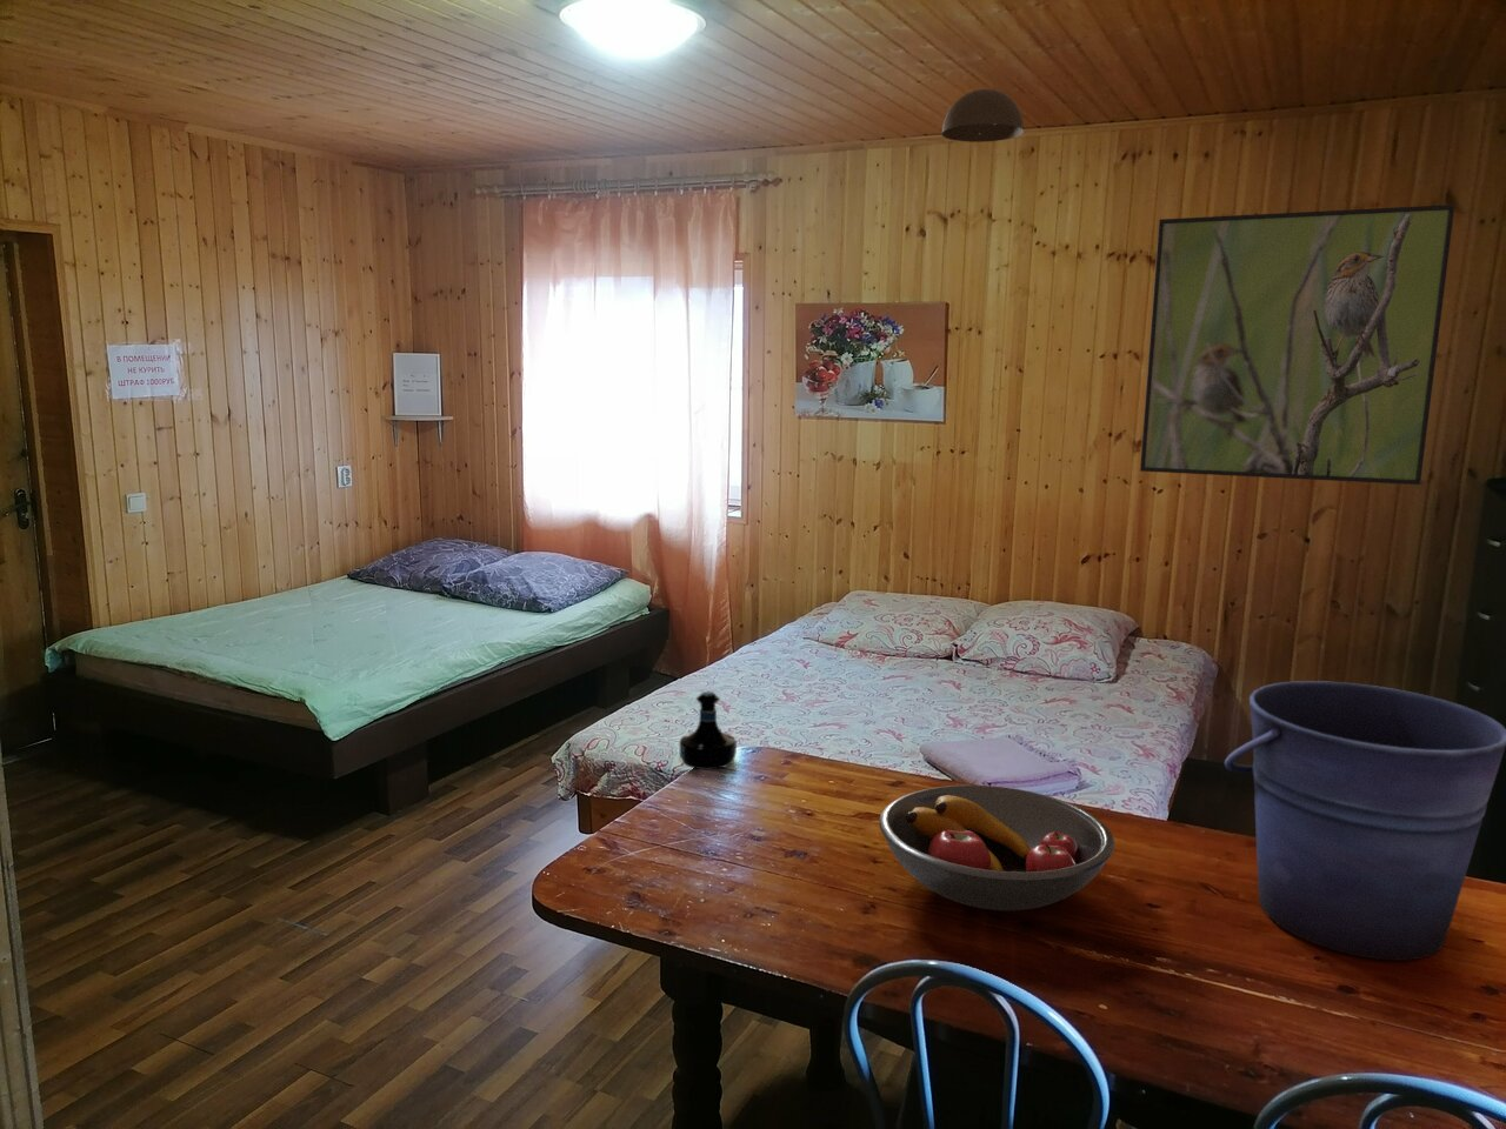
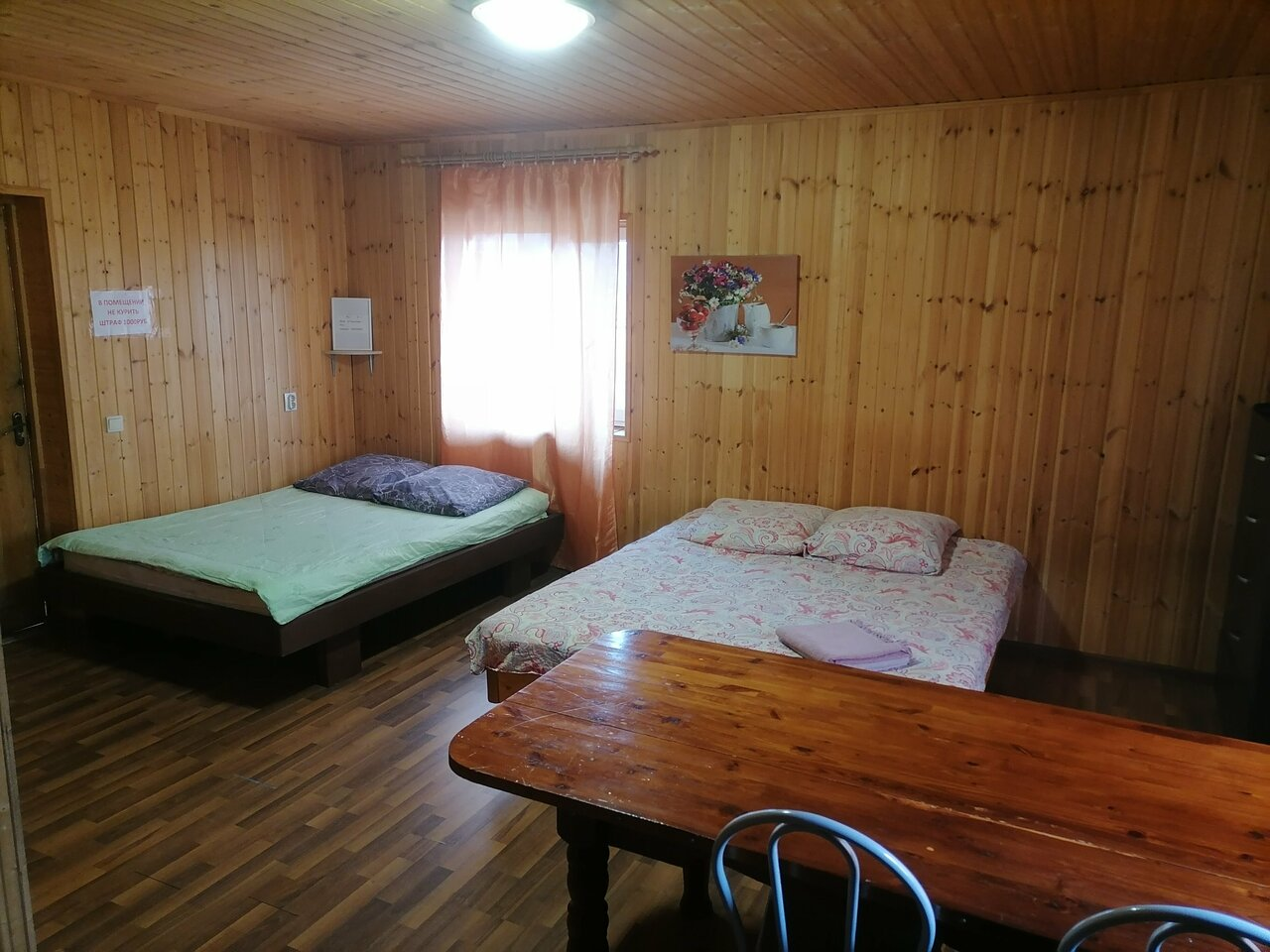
- fruit bowl [878,784,1116,912]
- pendant lamp [940,88,1025,143]
- bucket [1224,680,1506,962]
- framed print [1138,204,1455,486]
- tequila bottle [678,691,738,771]
